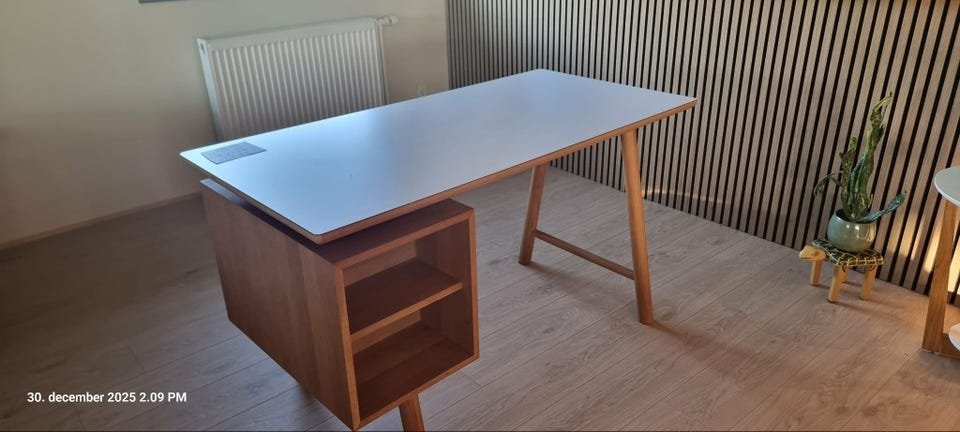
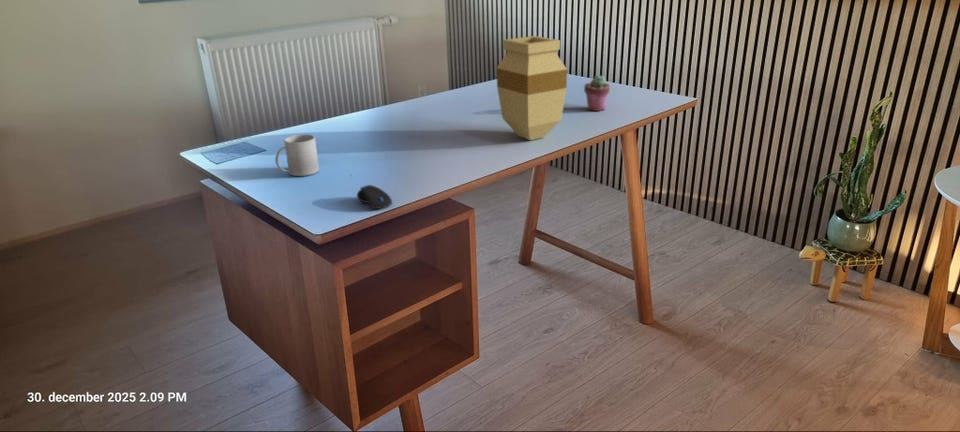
+ mug [274,133,320,177]
+ computer mouse [356,184,393,210]
+ potted succulent [583,74,611,112]
+ vase [496,35,568,141]
